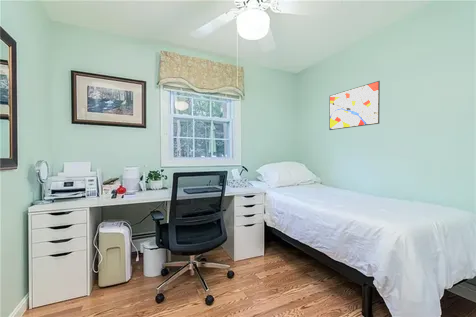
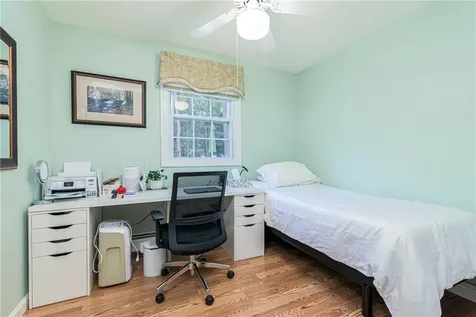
- wall art [328,80,381,131]
